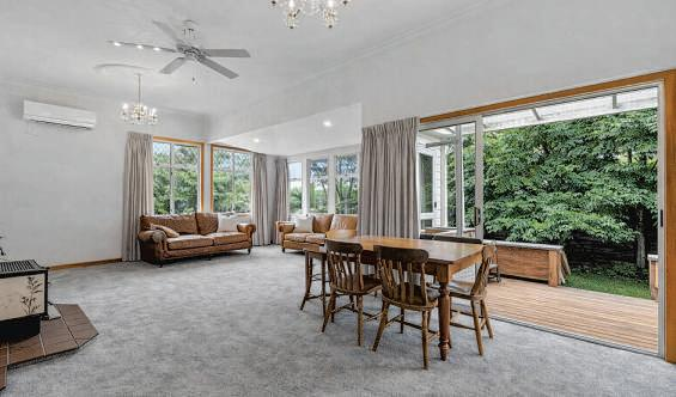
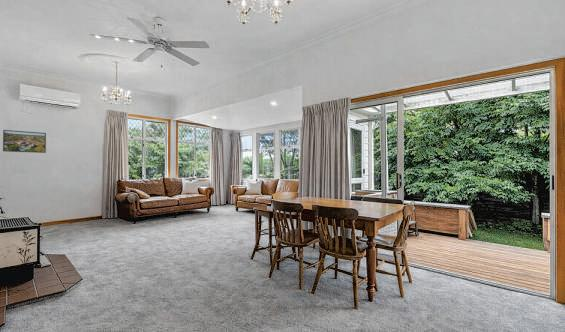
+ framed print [2,129,47,154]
